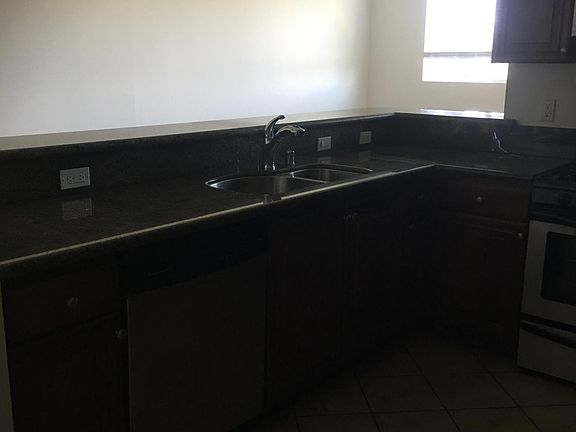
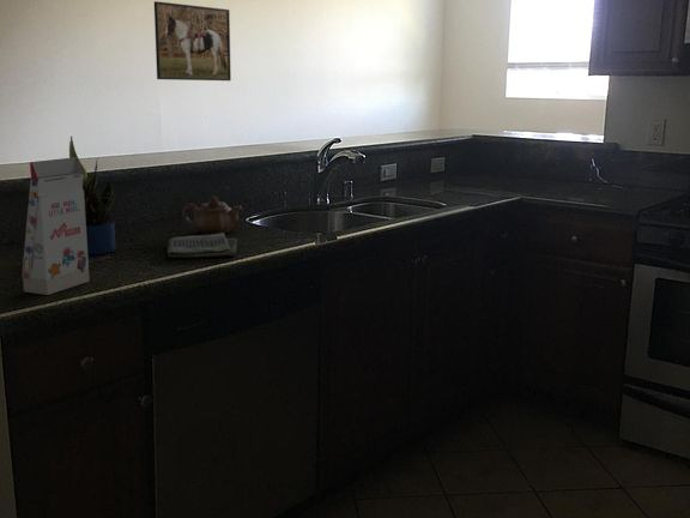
+ gift box [20,157,91,296]
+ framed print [153,0,232,82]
+ dish towel [167,233,238,259]
+ teapot [182,194,243,235]
+ potted plant [68,135,119,257]
